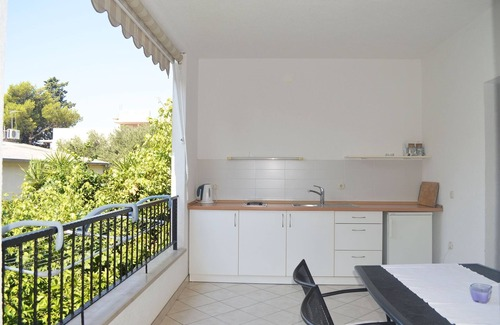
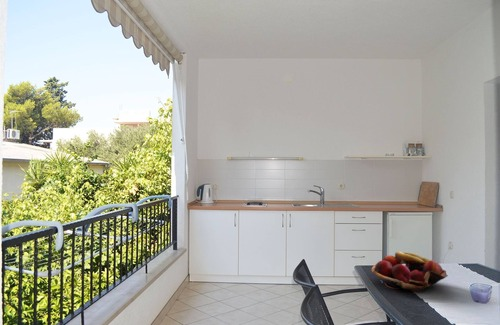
+ fruit basket [371,251,449,292]
